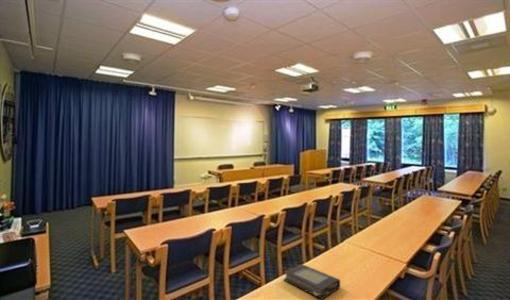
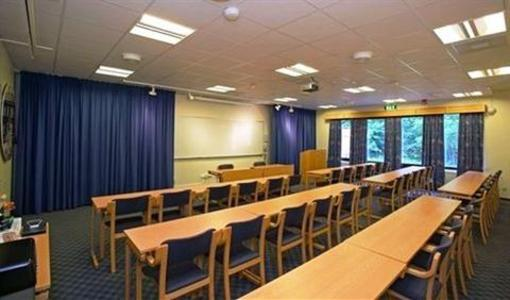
- book [283,263,341,300]
